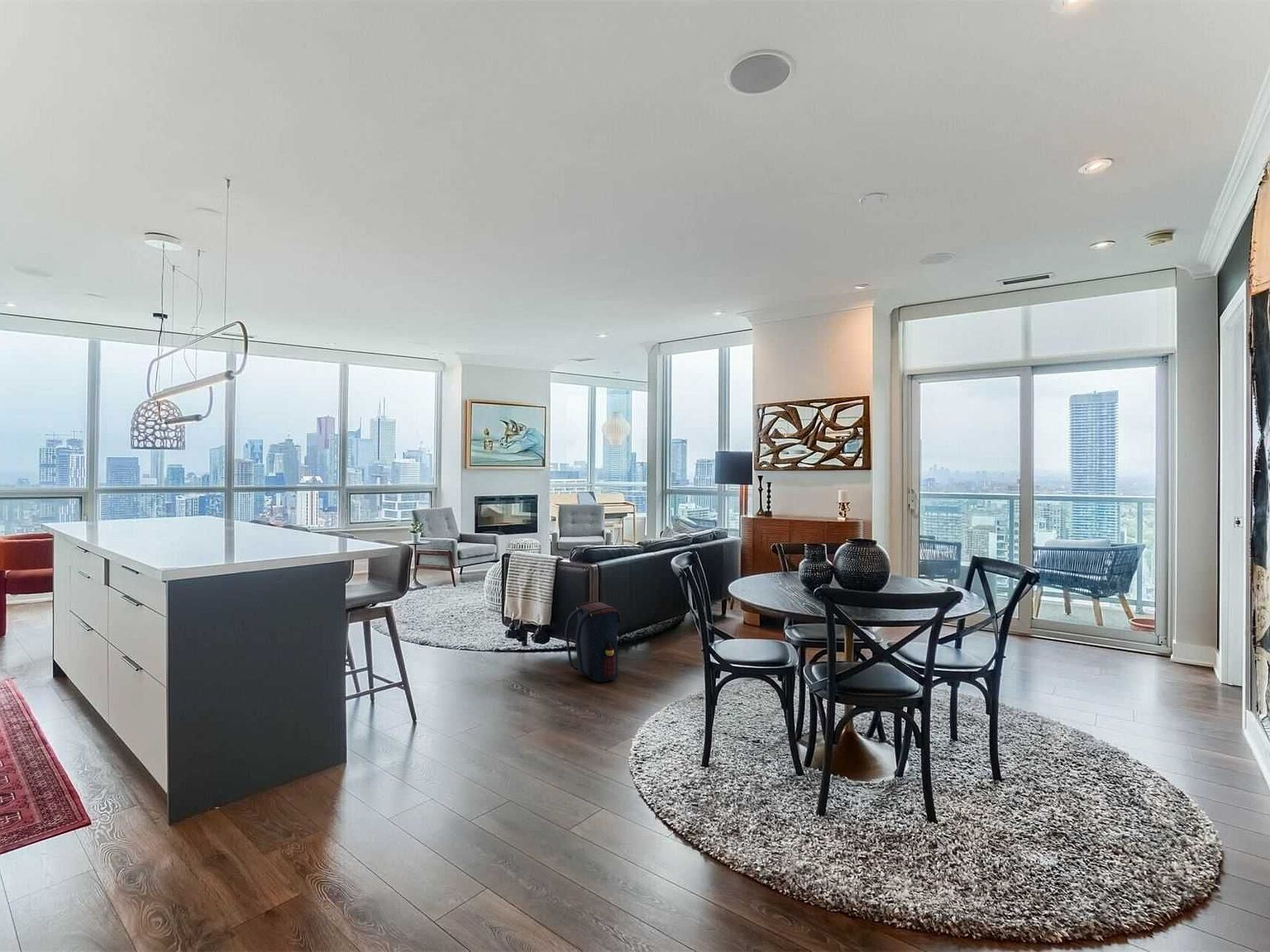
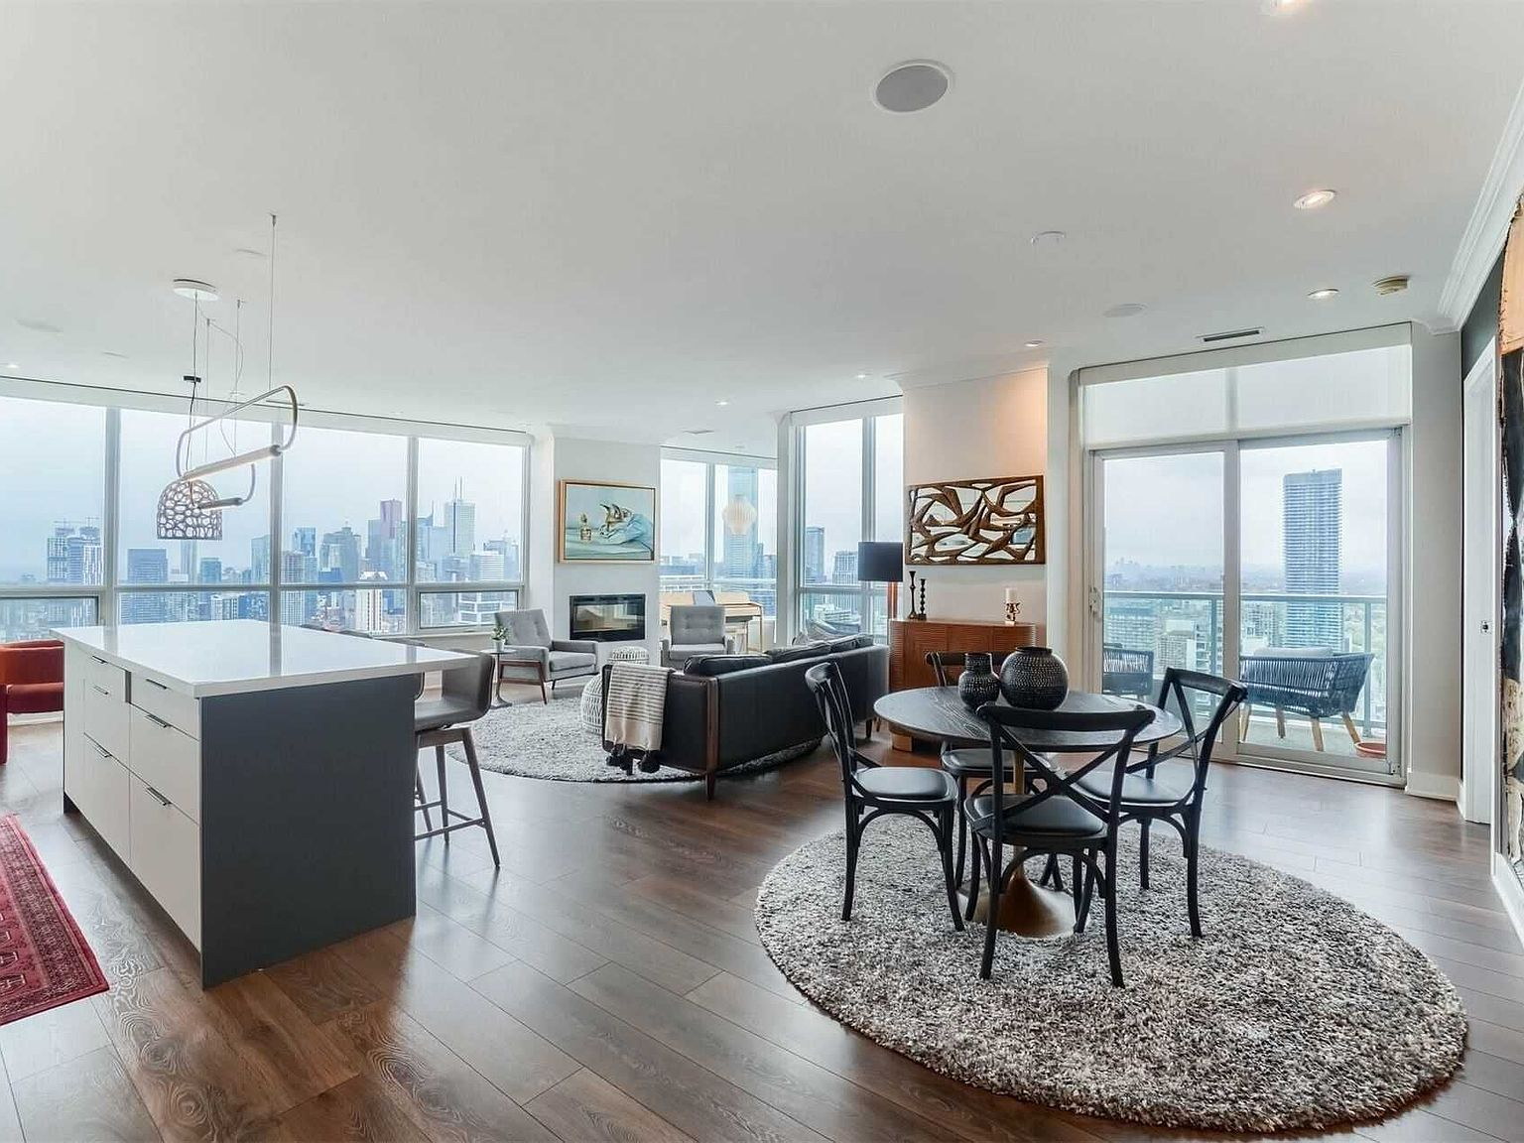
- satchel [564,601,622,683]
